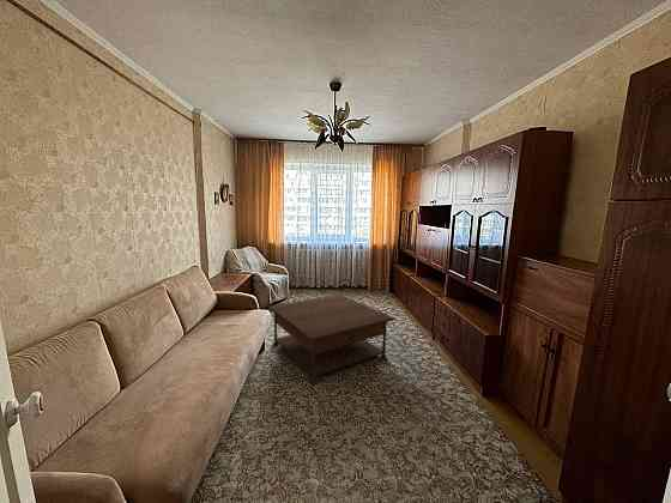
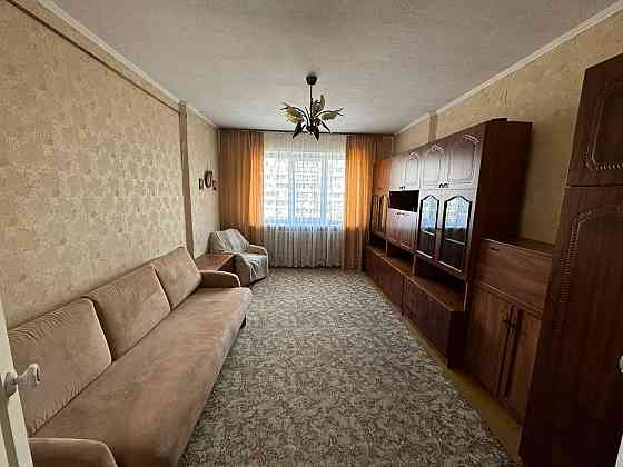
- coffee table [266,293,397,386]
